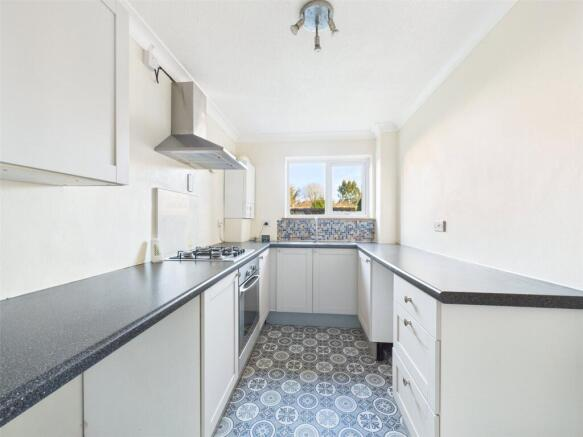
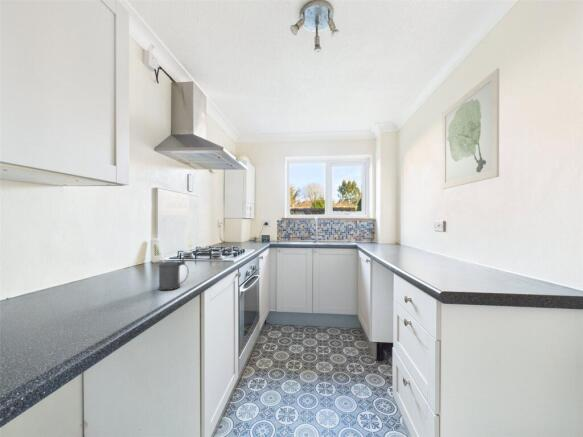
+ wall art [441,67,500,190]
+ beer stein [157,255,189,291]
